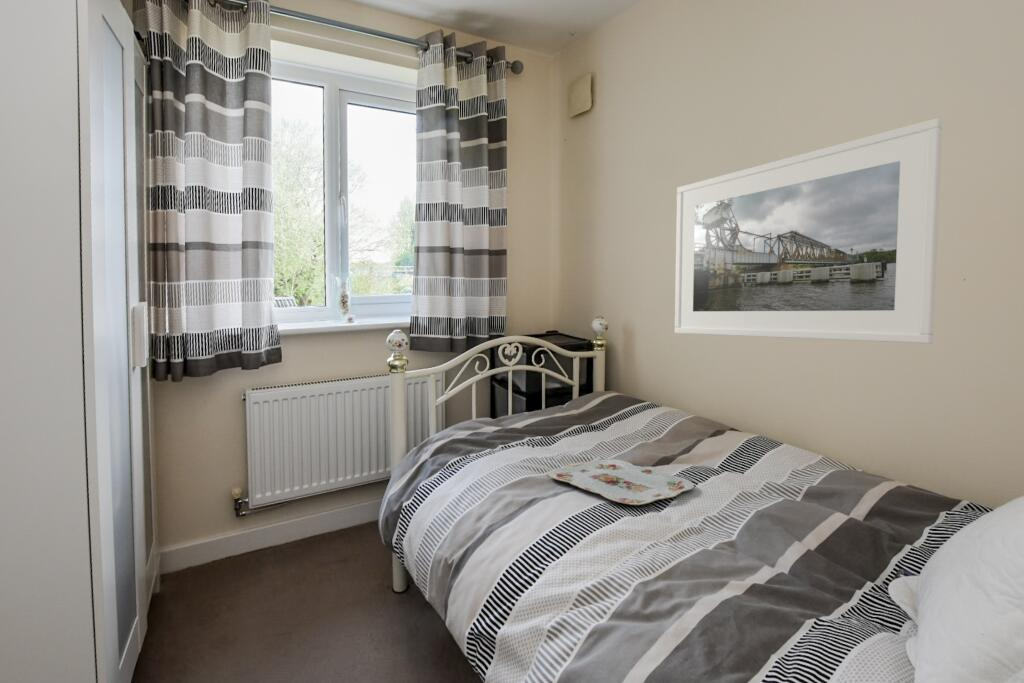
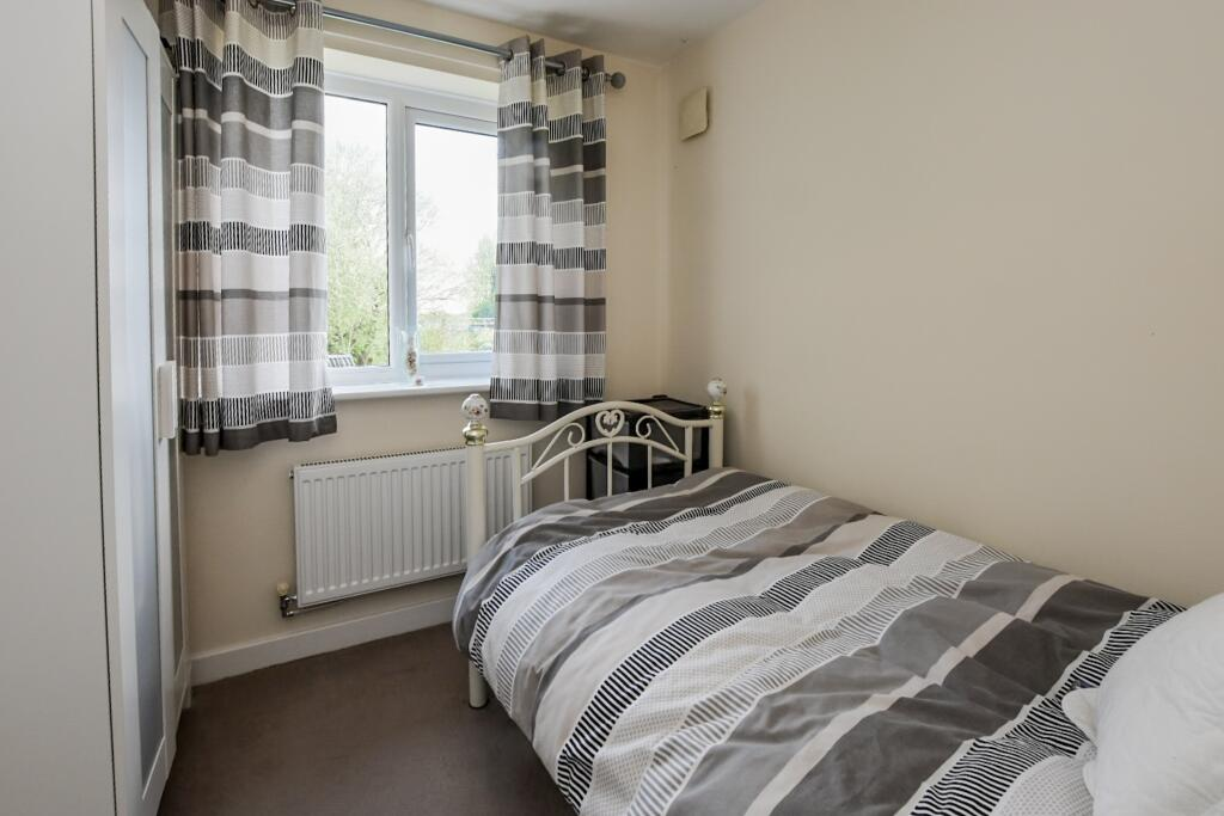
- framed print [674,117,943,345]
- serving tray [547,458,695,506]
